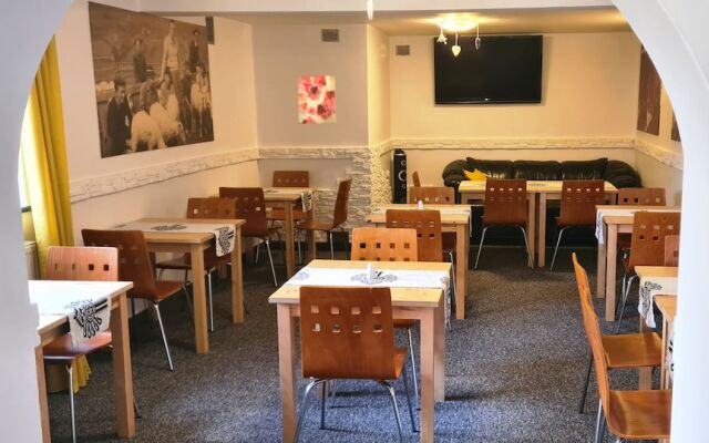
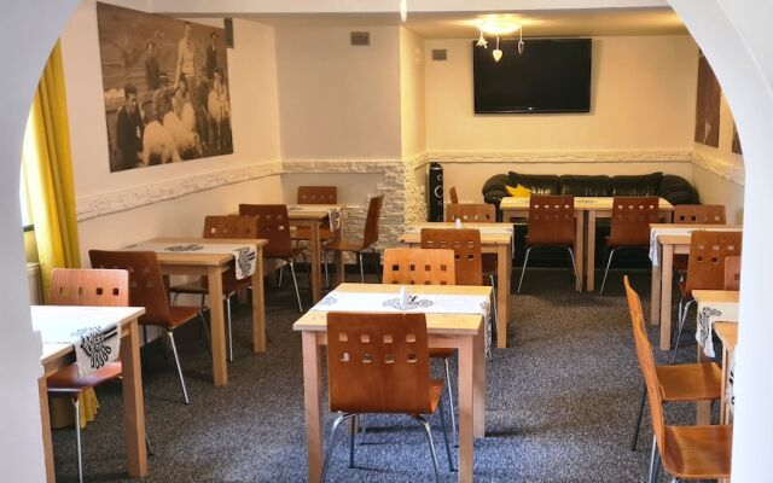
- wall art [297,74,337,125]
